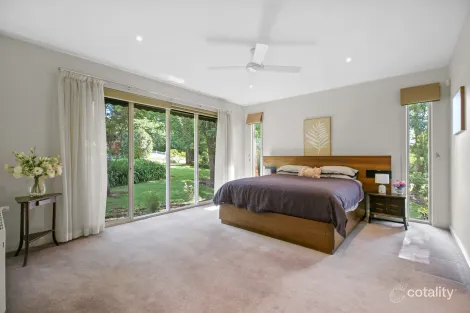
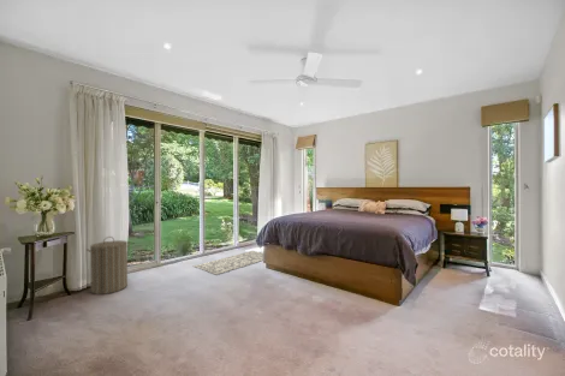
+ laundry hamper [85,235,131,296]
+ rug [192,250,264,276]
